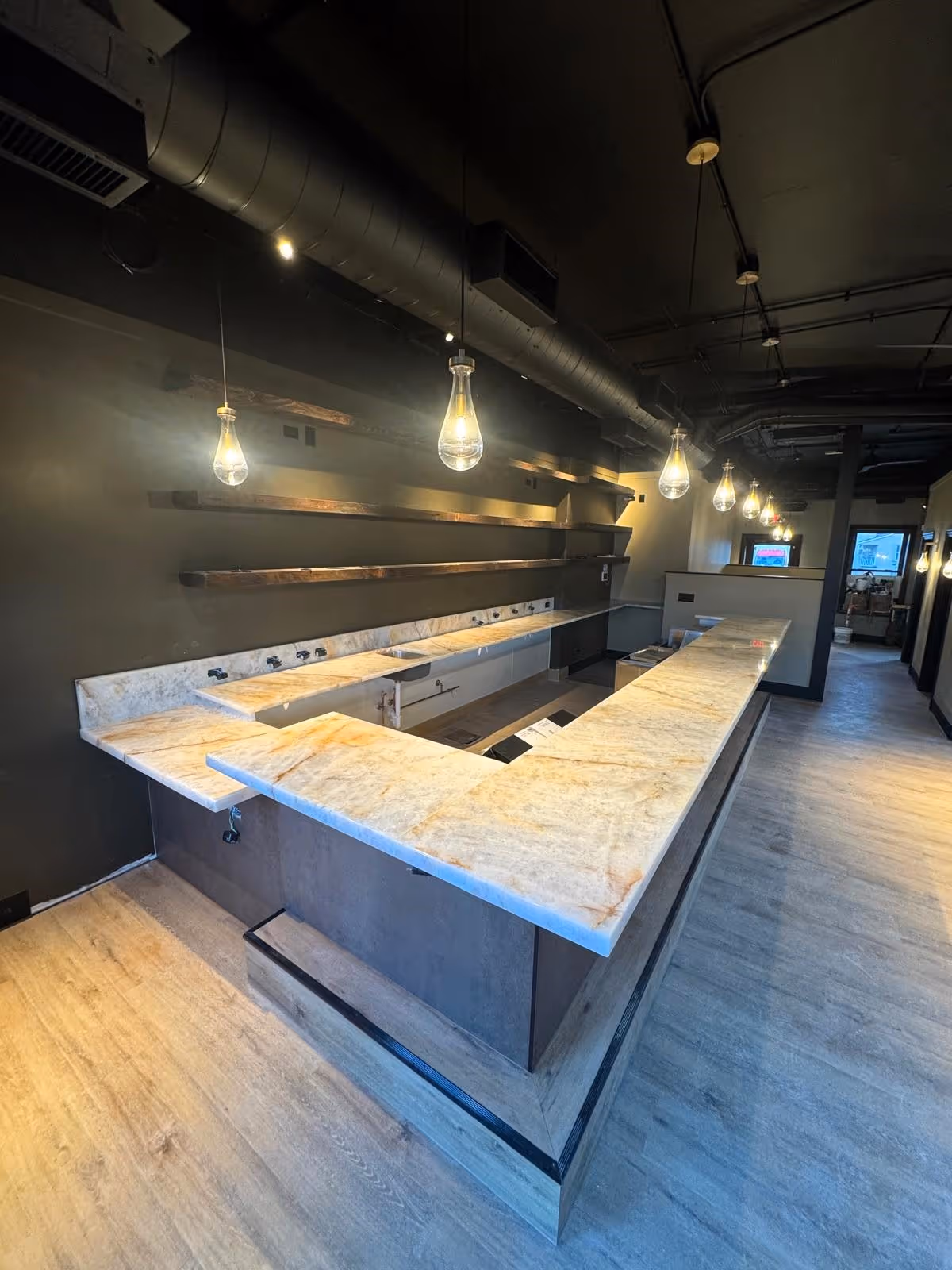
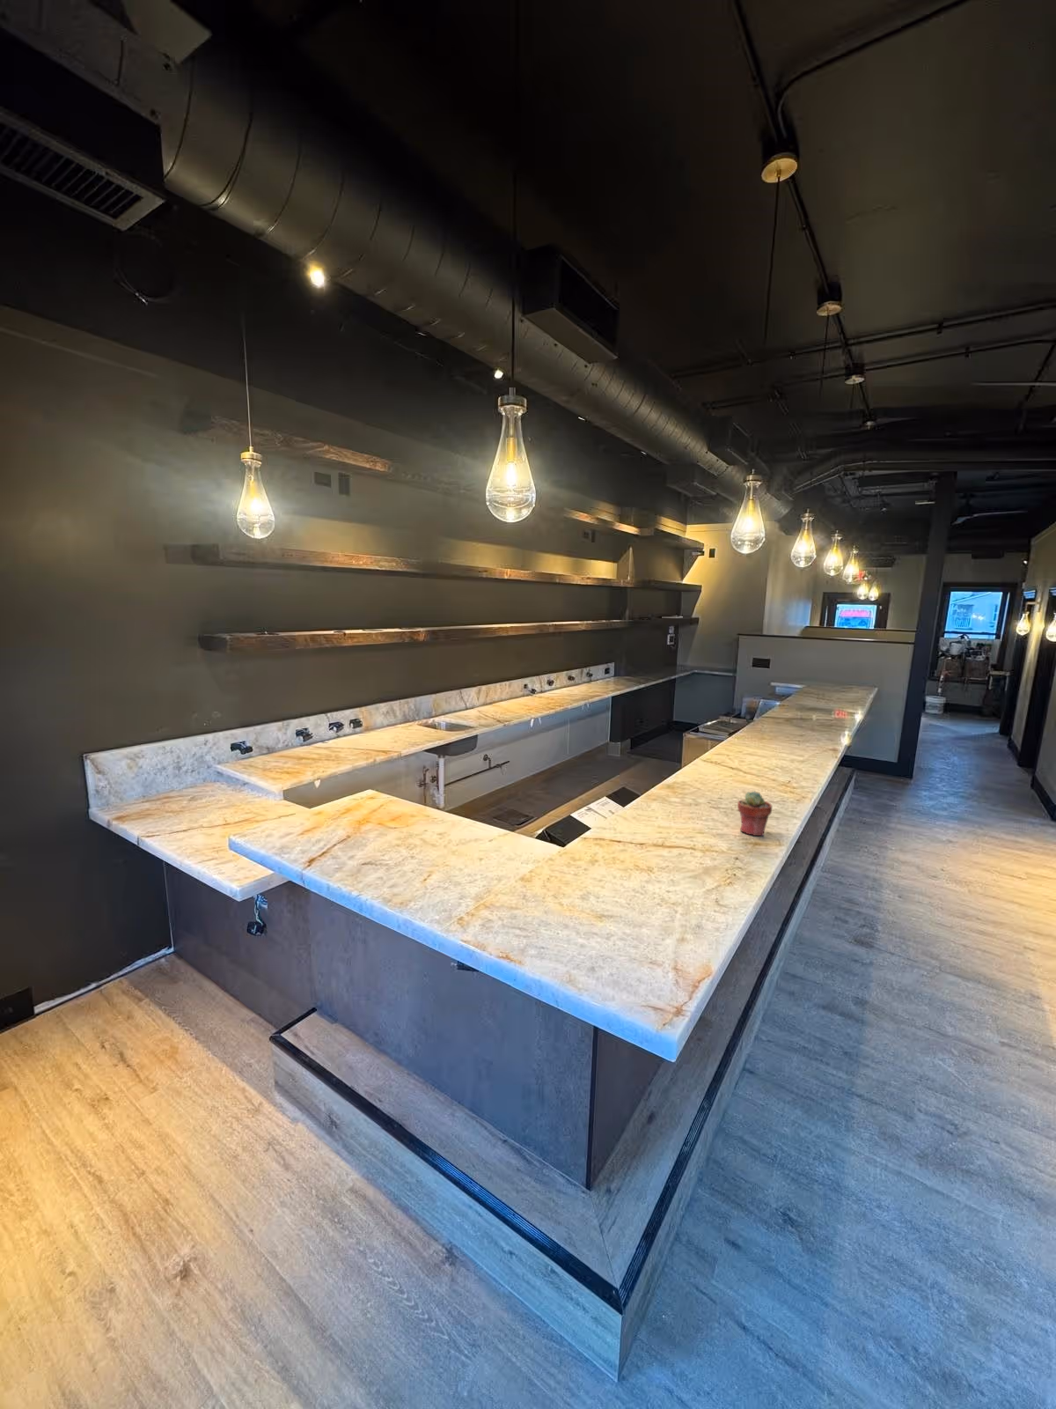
+ potted succulent [737,791,773,837]
